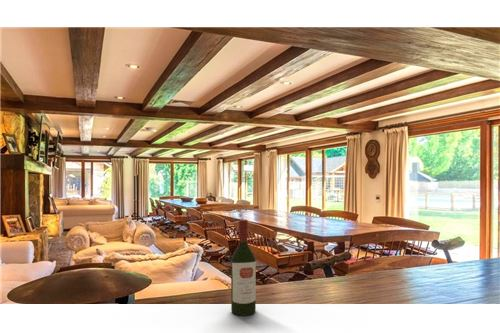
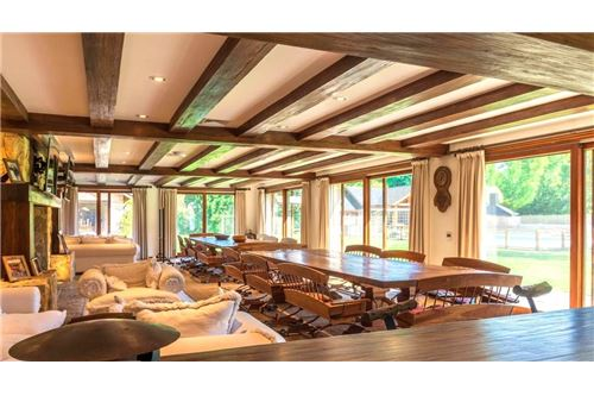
- wine bottle [230,219,257,317]
